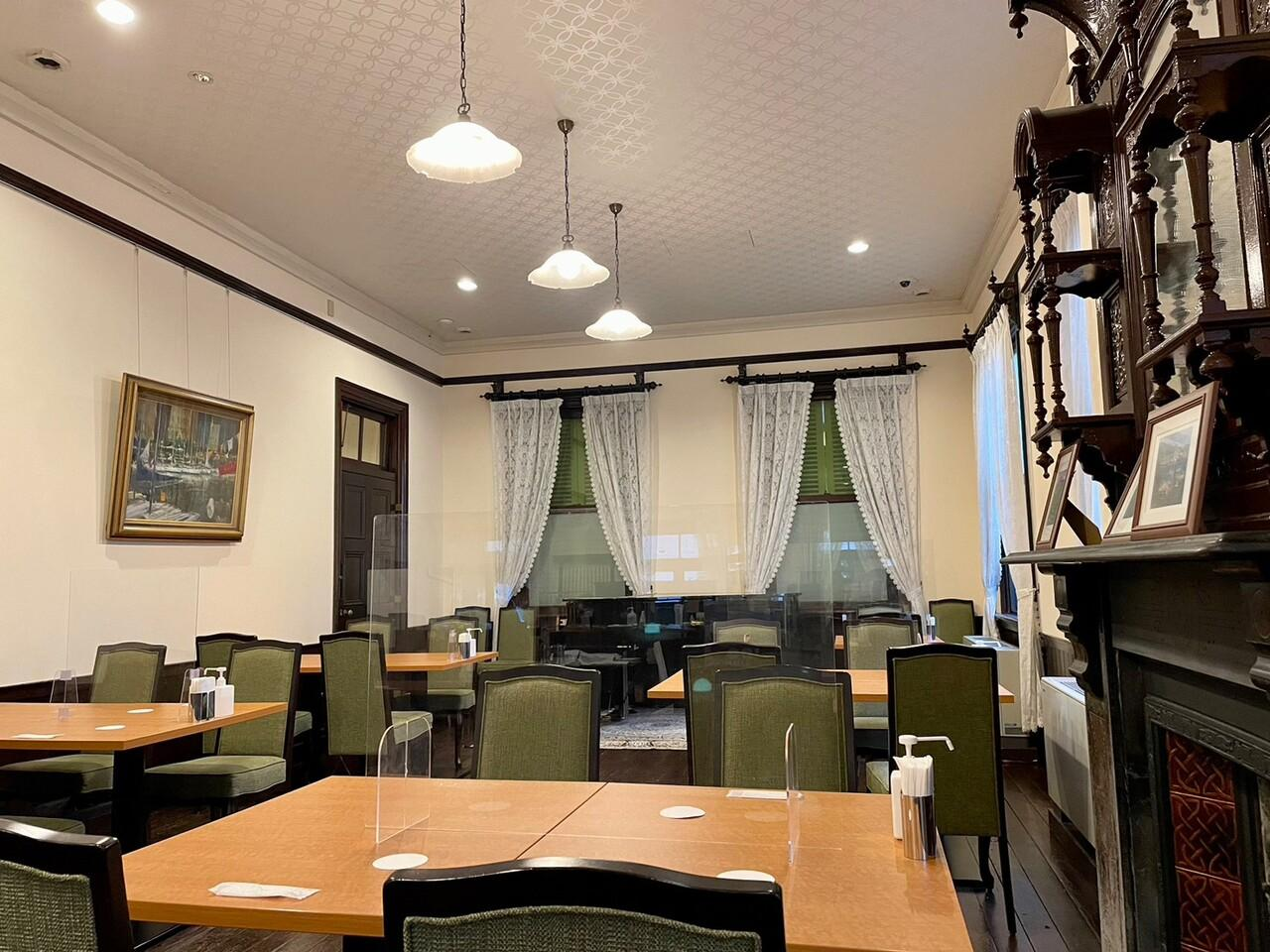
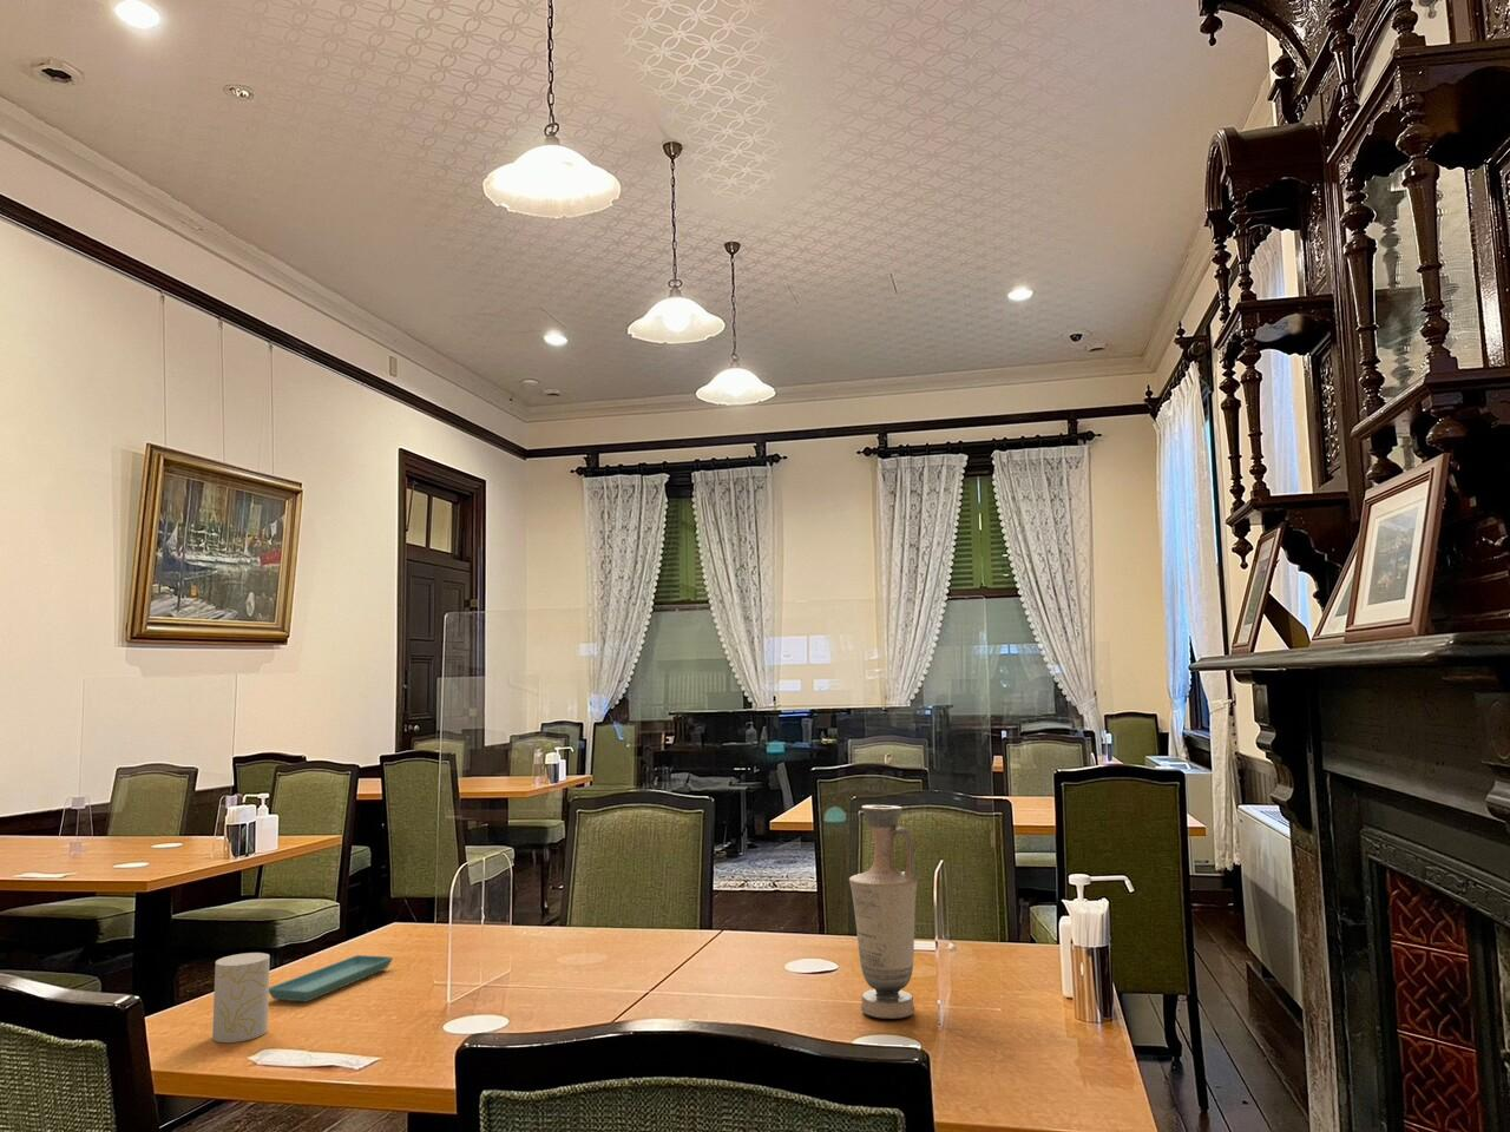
+ cup [212,951,271,1044]
+ vase [848,804,919,1020]
+ saucer [269,954,394,1002]
